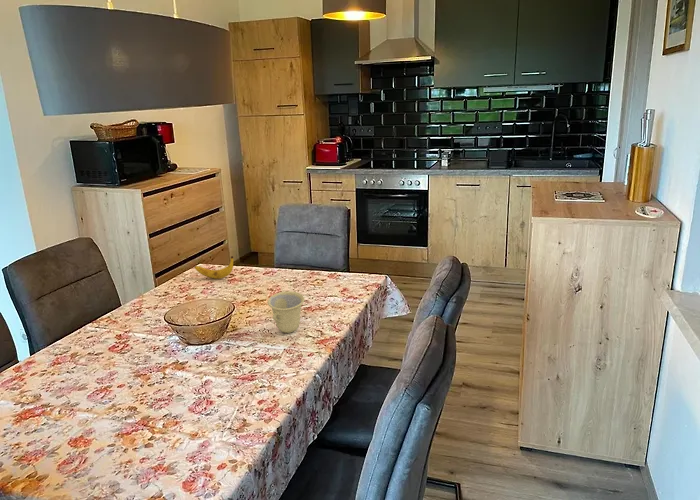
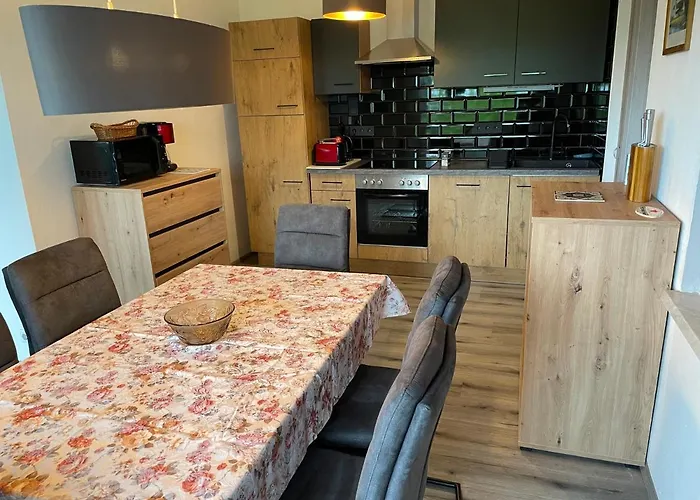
- cup [267,290,305,334]
- banana [193,255,234,280]
